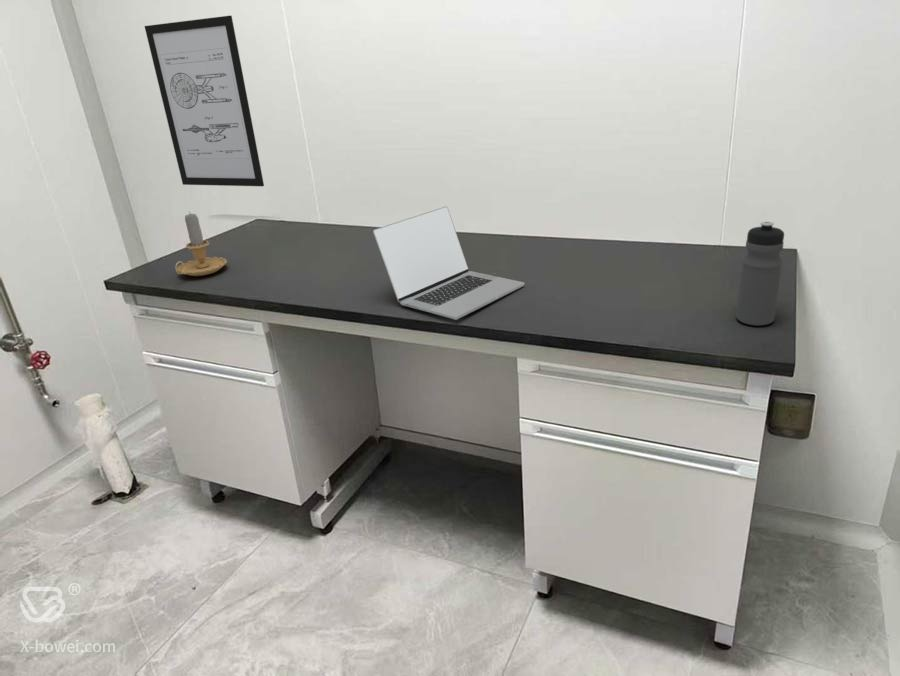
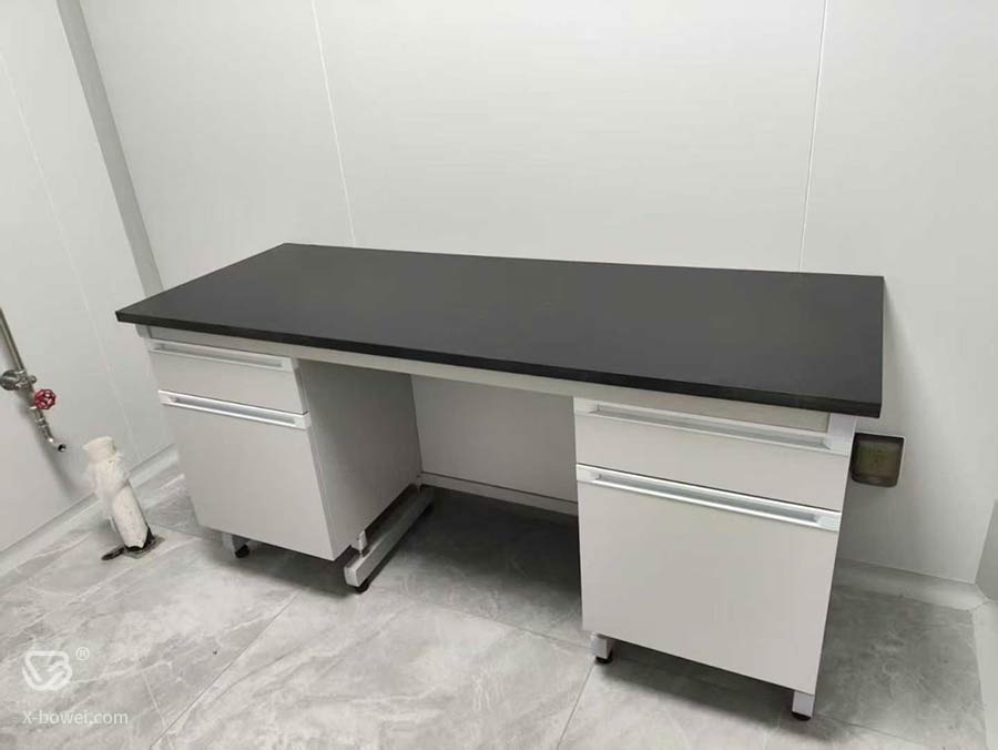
- water bottle [735,221,785,327]
- wall art [144,15,265,187]
- laptop [372,206,526,321]
- candle [174,210,228,277]
